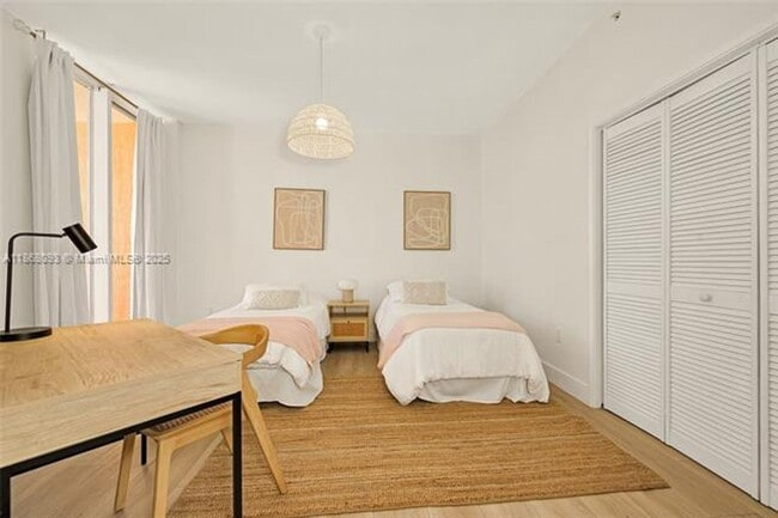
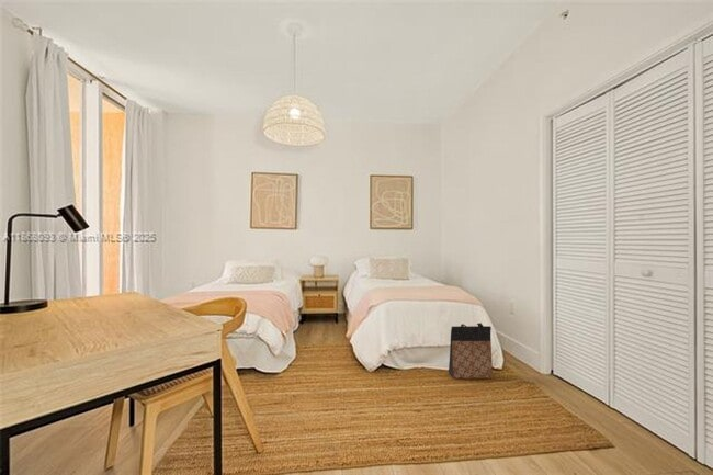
+ bag [448,321,495,380]
